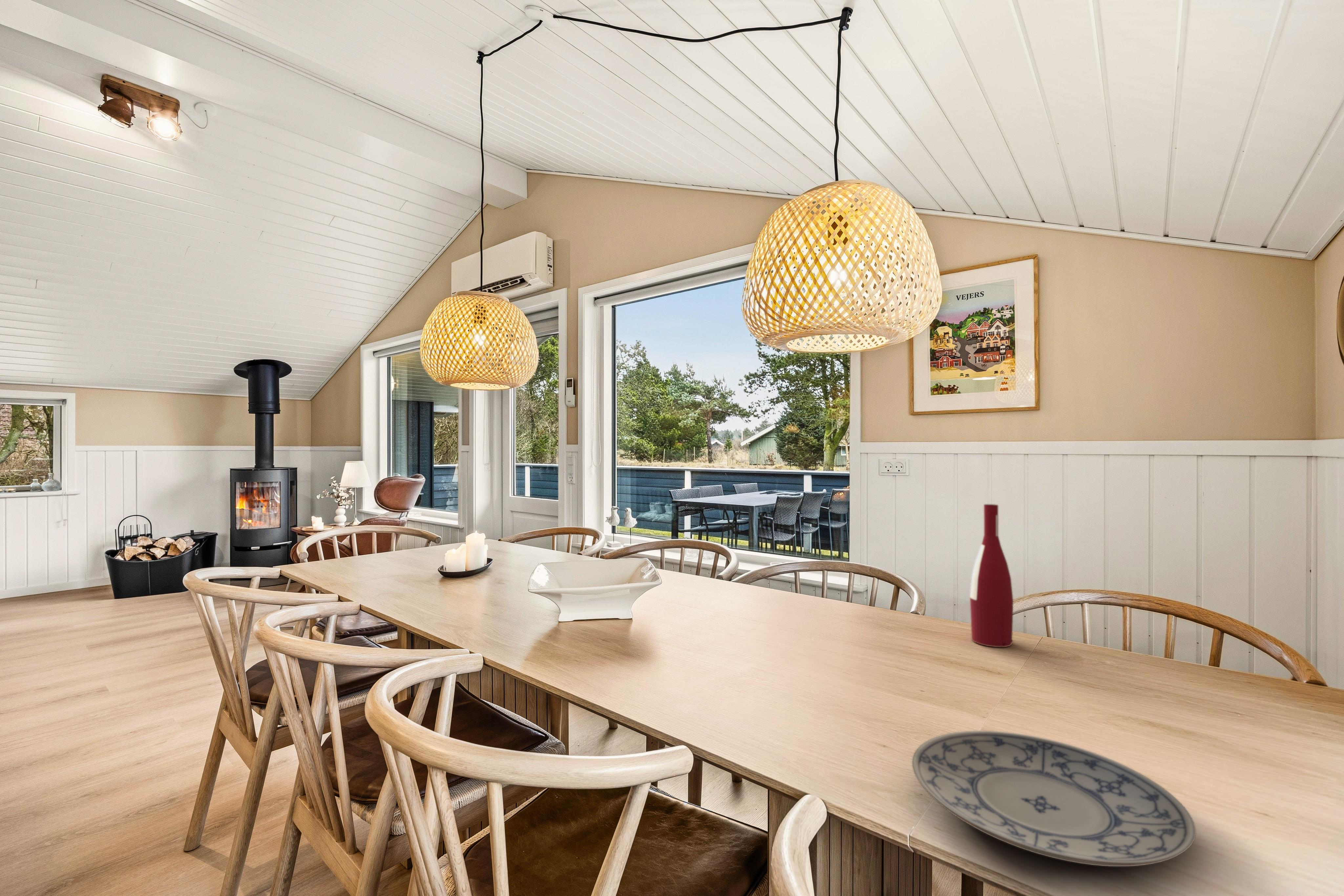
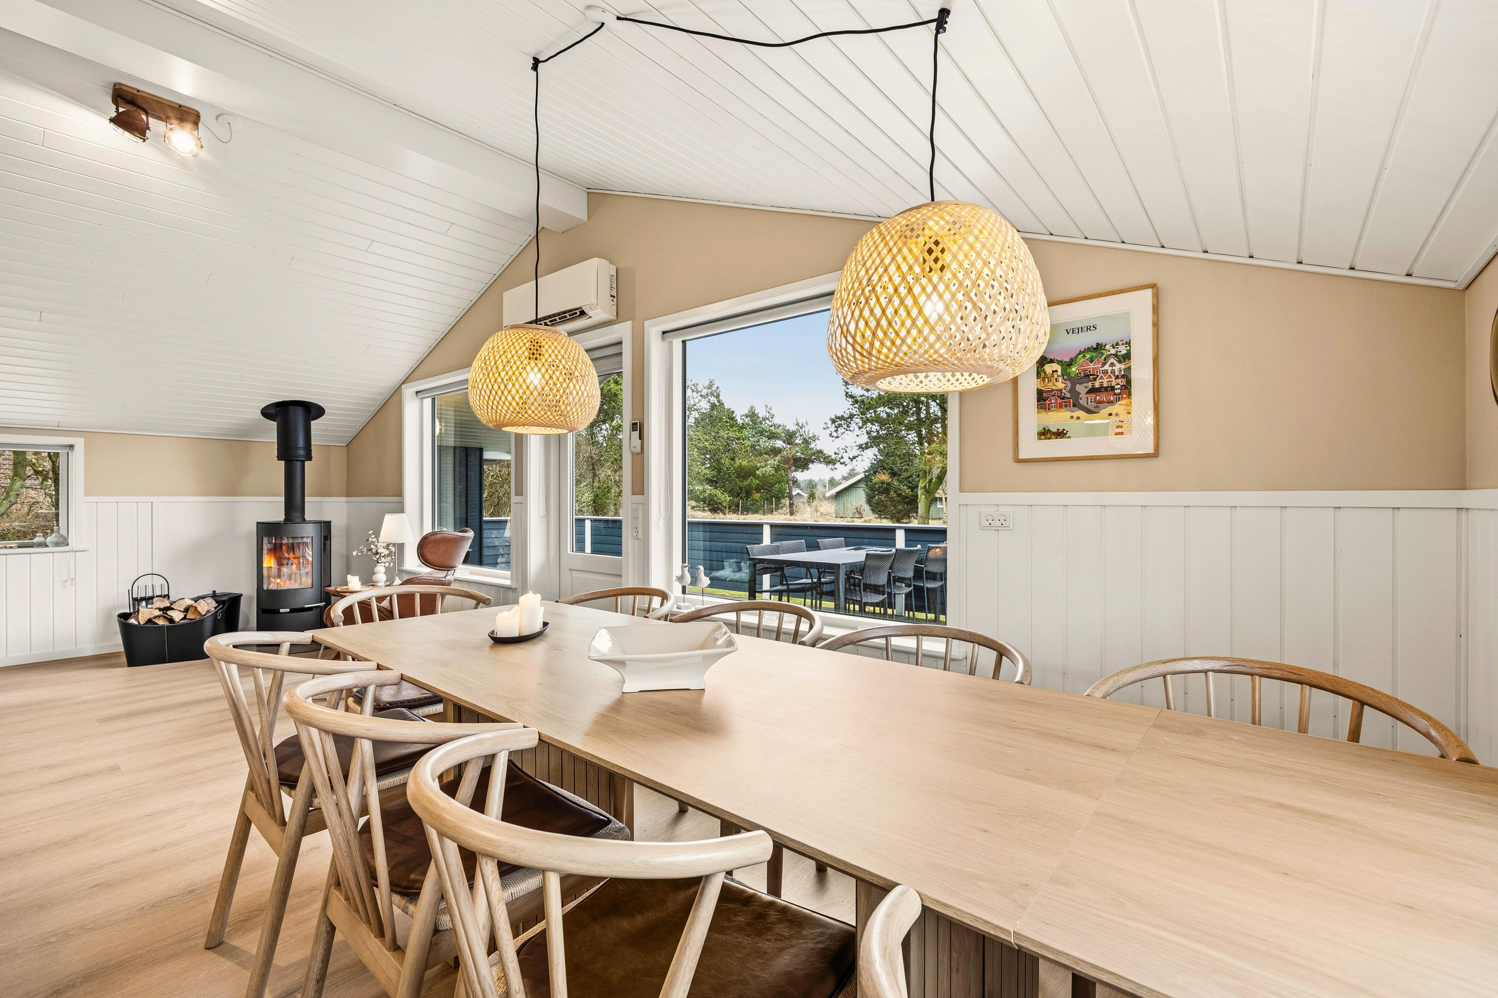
- alcohol [970,504,1014,647]
- plate [912,730,1196,867]
